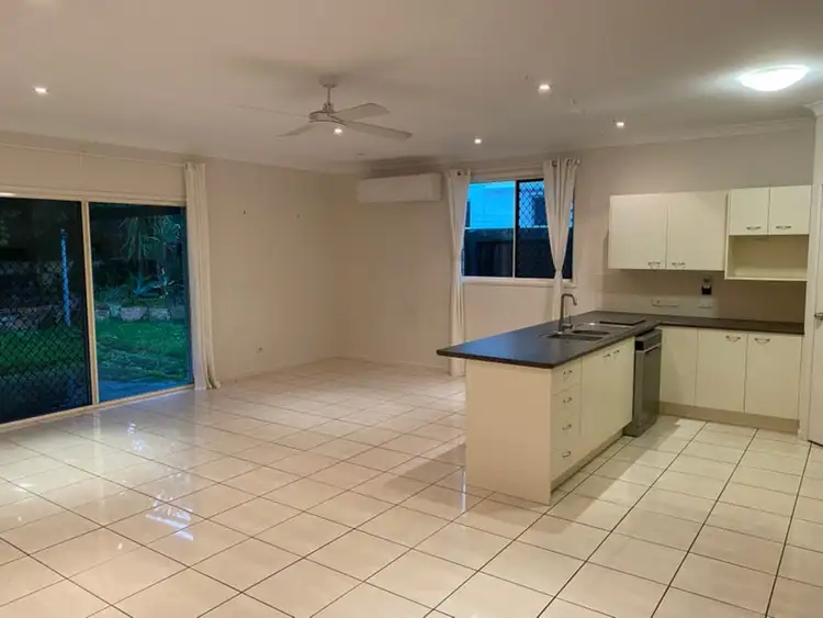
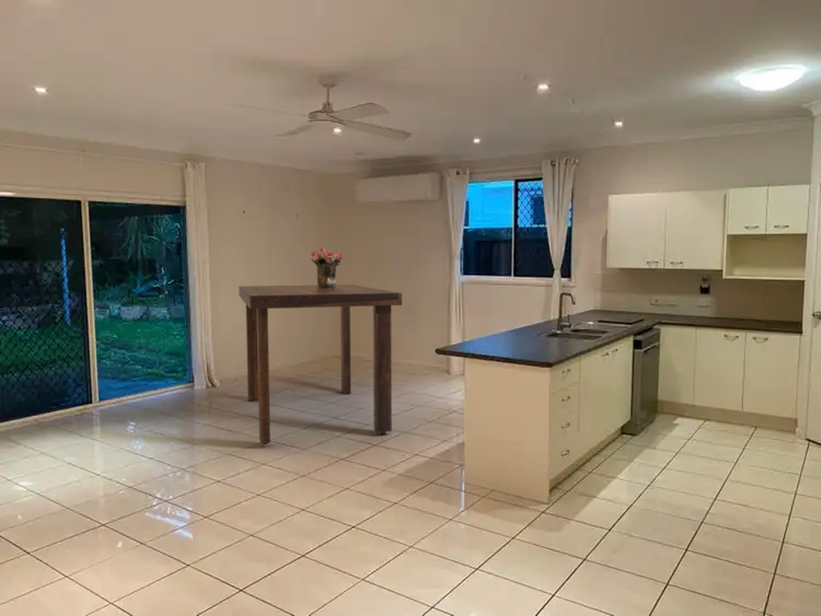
+ dining table [238,283,403,445]
+ bouquet [310,246,344,287]
